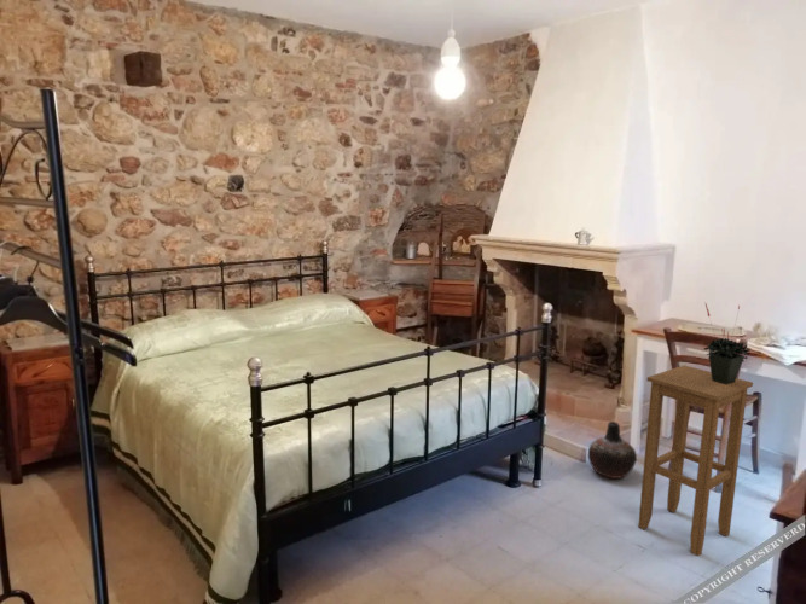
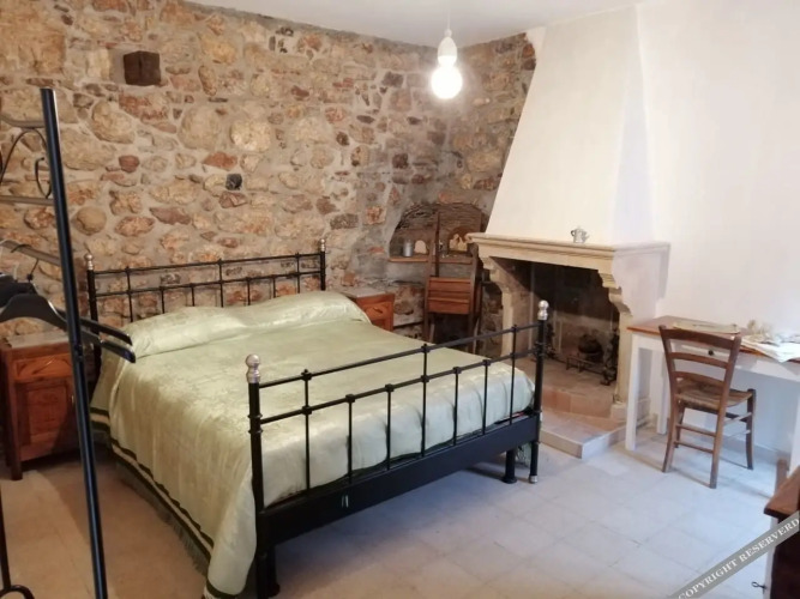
- potted plant [702,302,752,384]
- stool [637,365,754,557]
- vase [587,420,638,480]
